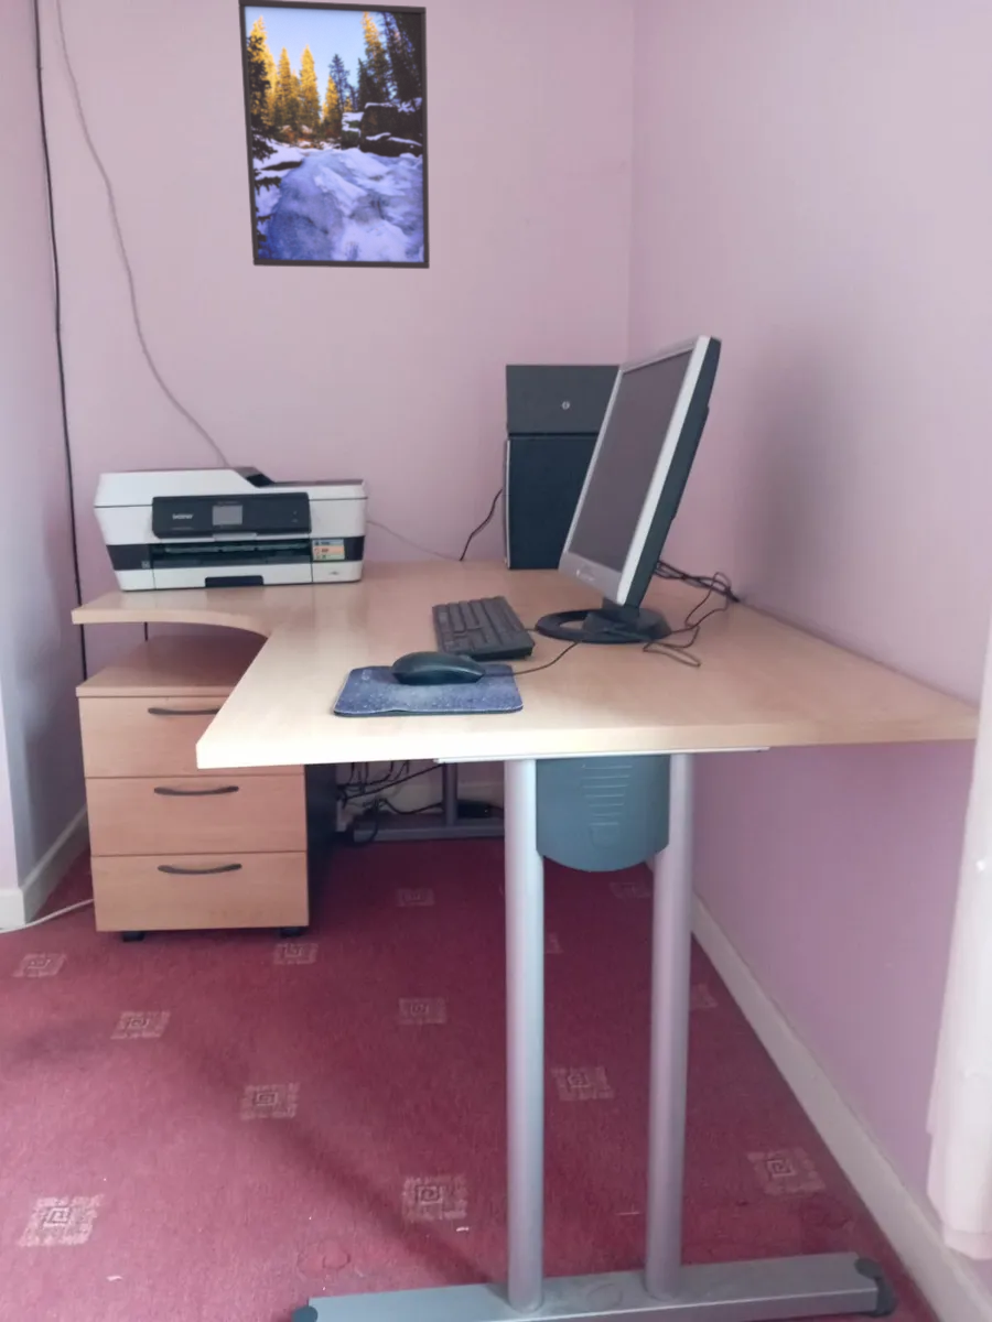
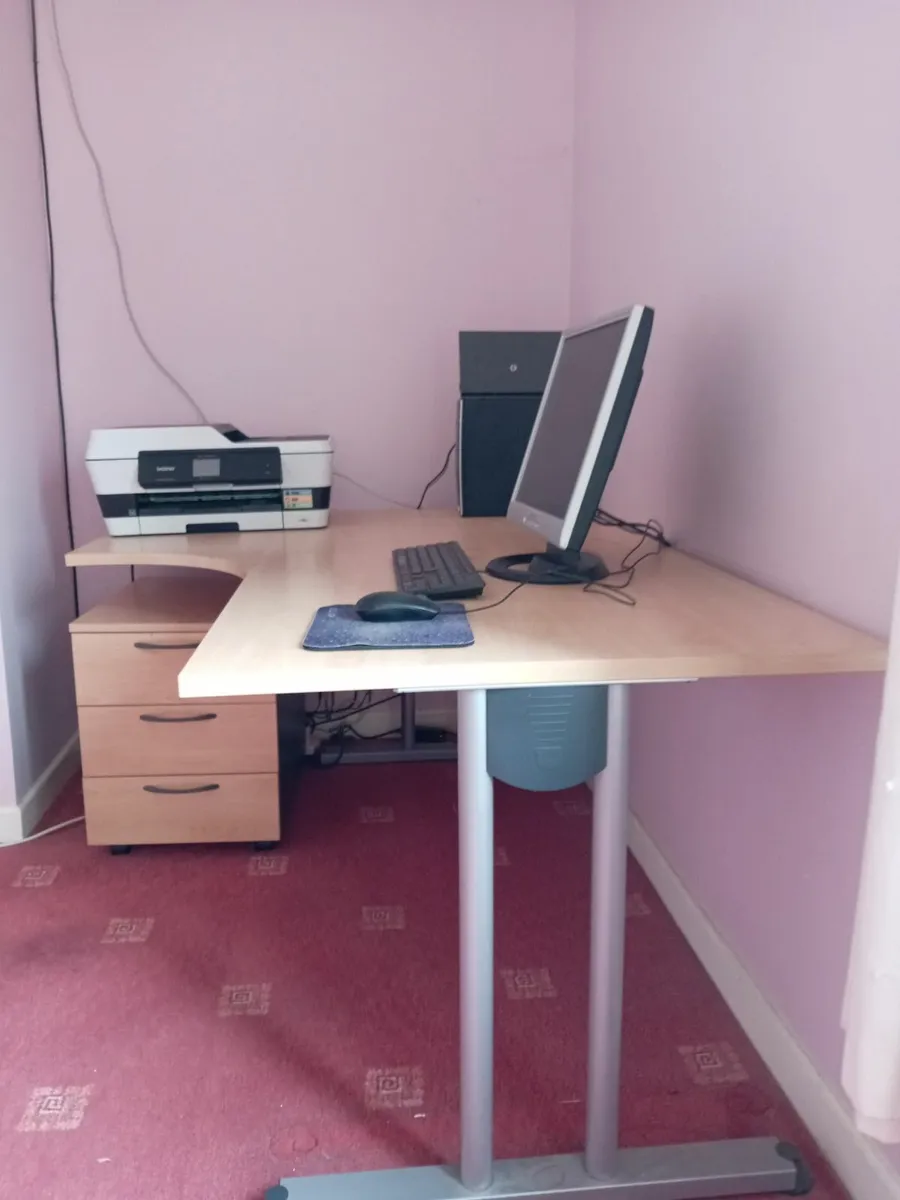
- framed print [237,0,431,270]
